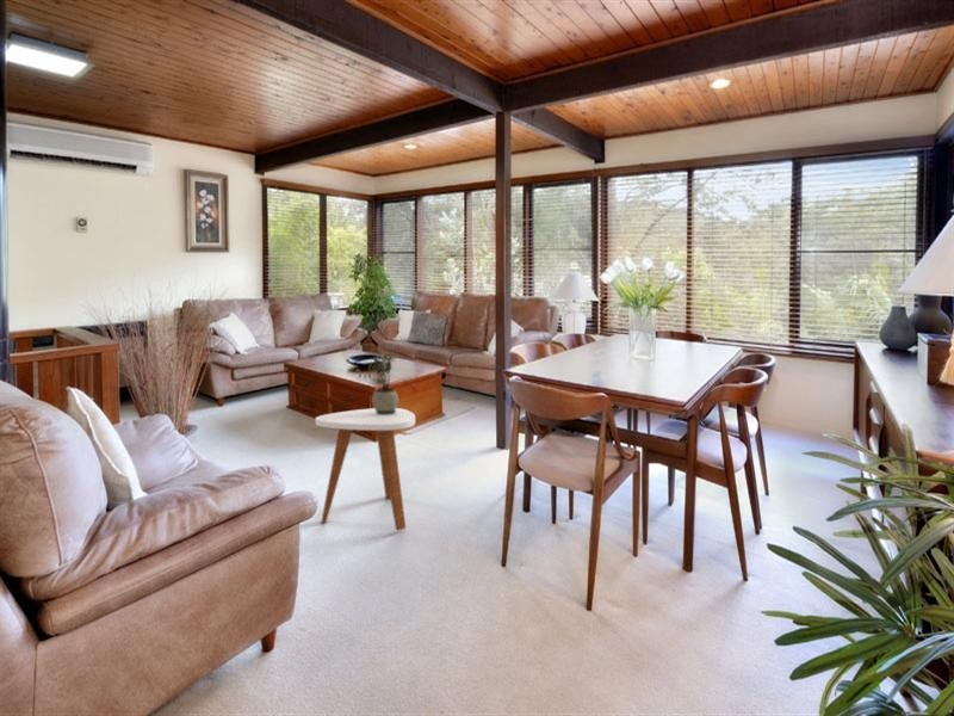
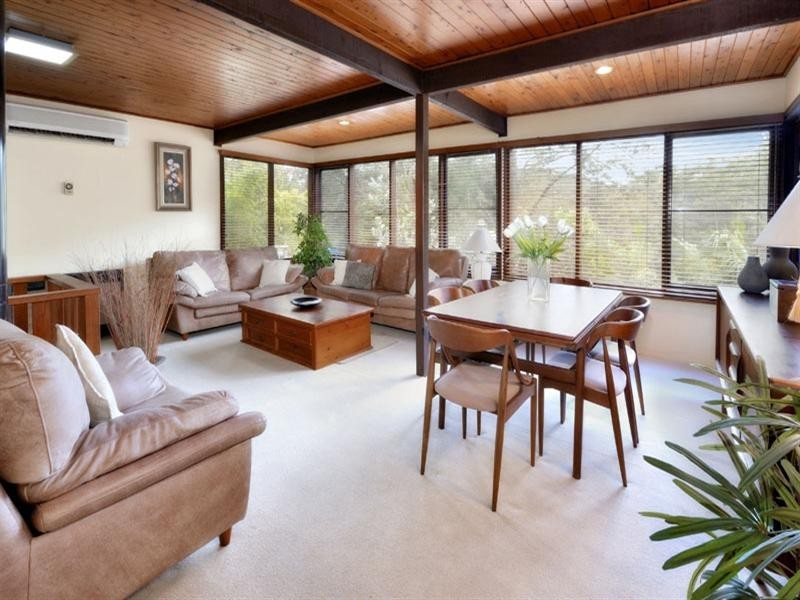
- potted plant [355,348,399,414]
- side table [315,407,416,532]
